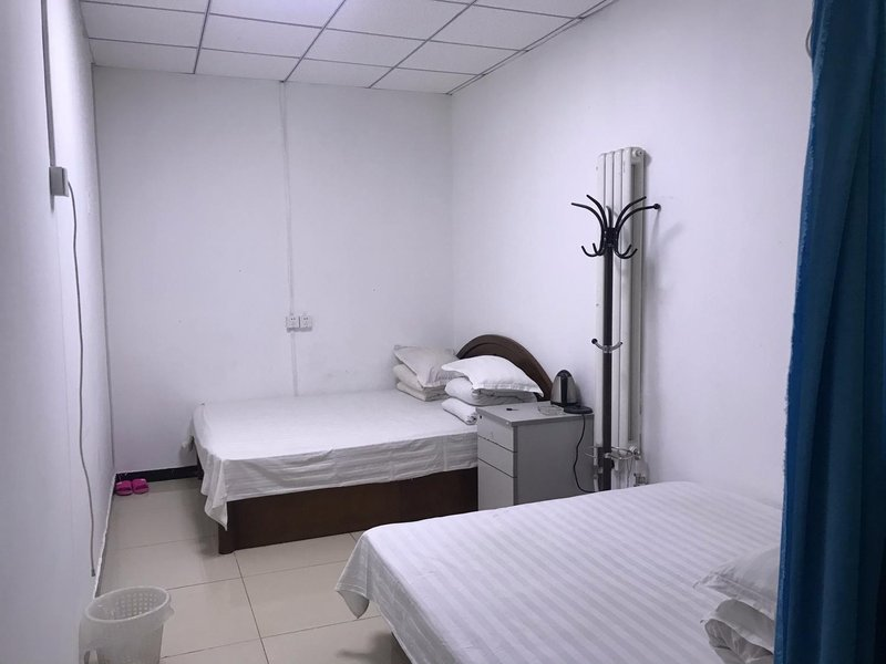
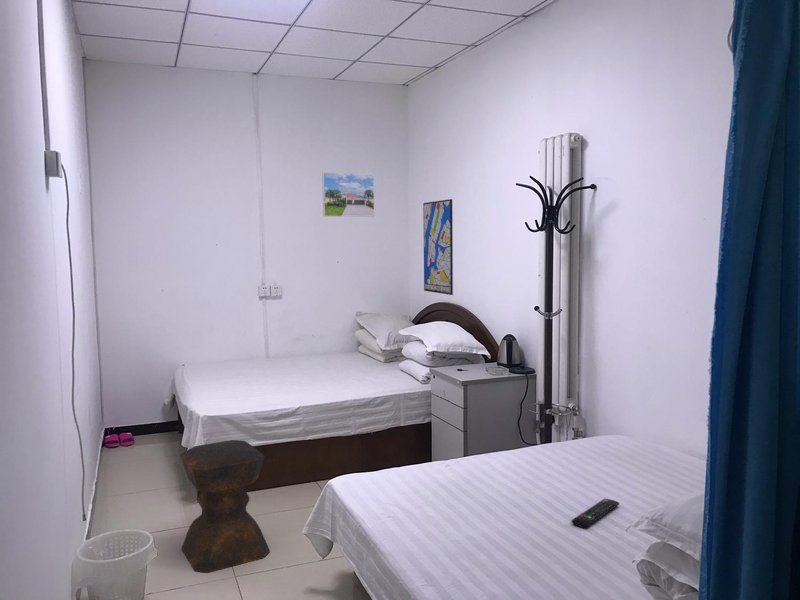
+ wall art [422,198,454,296]
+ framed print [321,171,376,218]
+ remote control [570,498,620,529]
+ stool [179,439,271,574]
